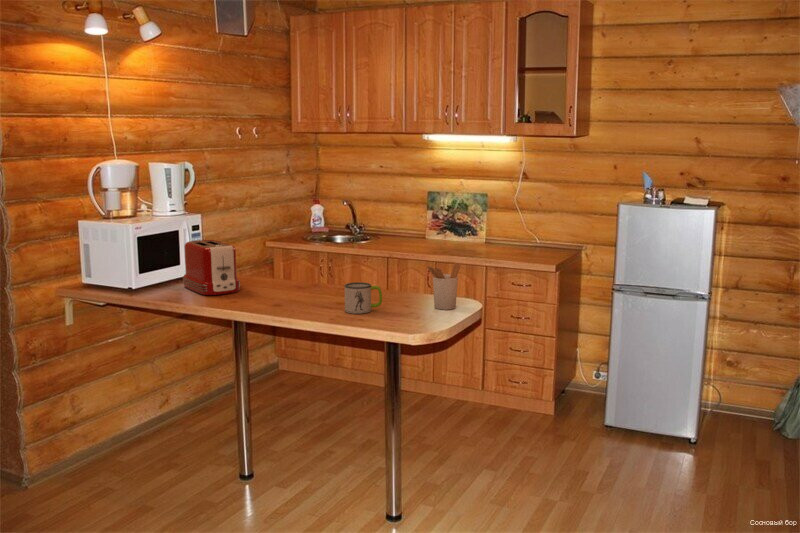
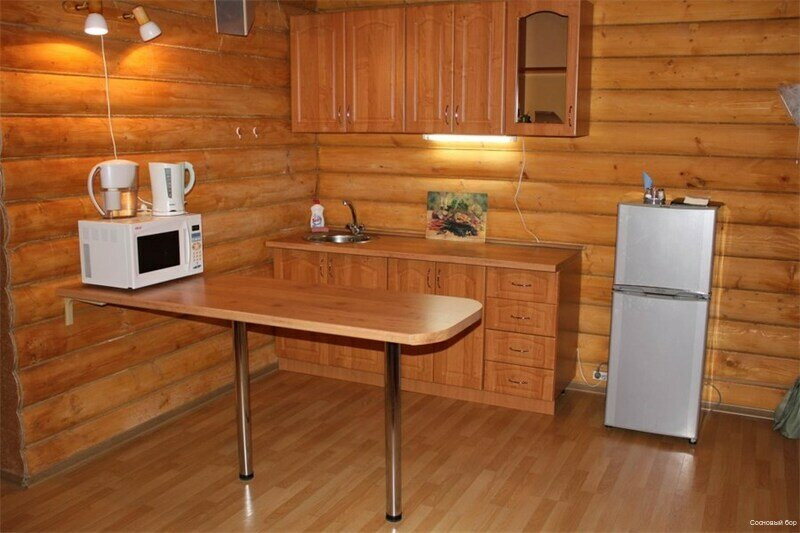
- mug [344,281,383,315]
- utensil holder [426,262,462,311]
- toaster [182,239,241,296]
